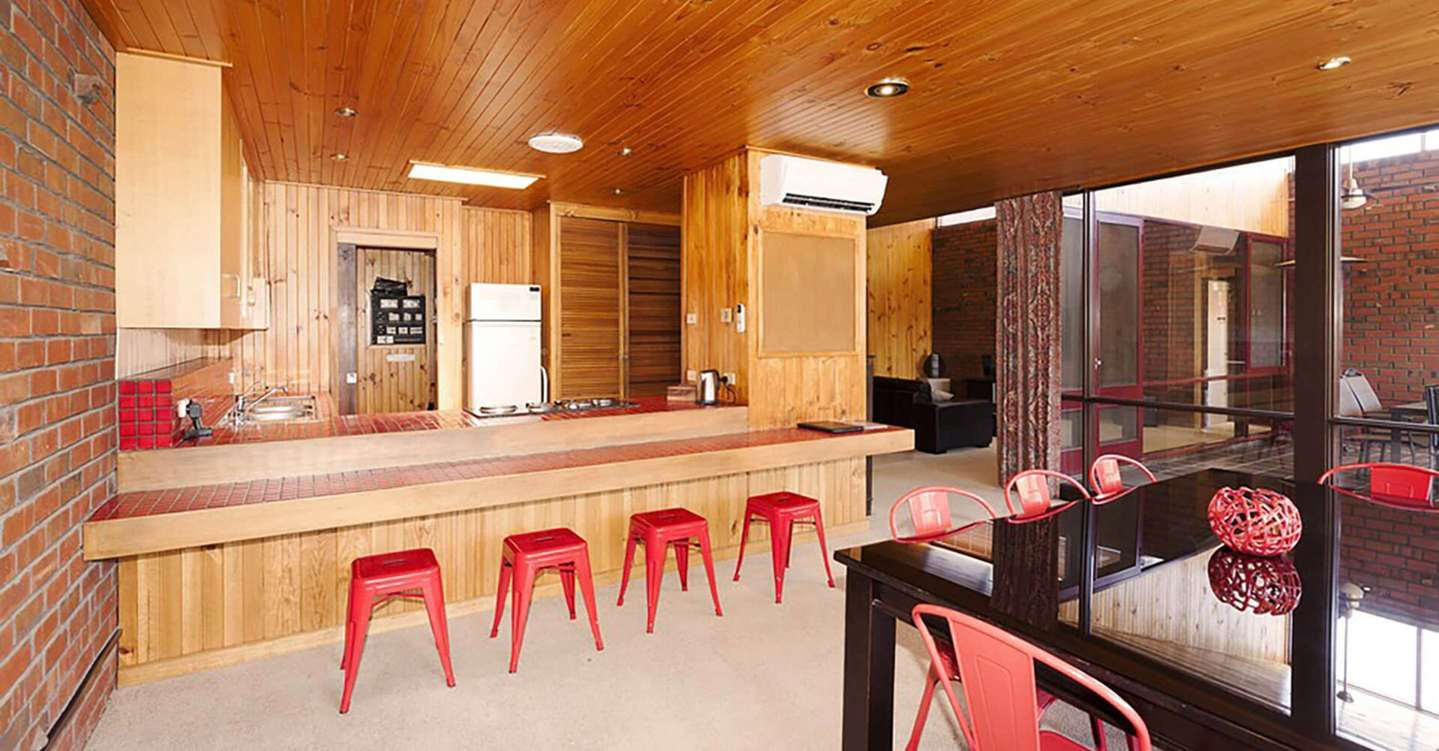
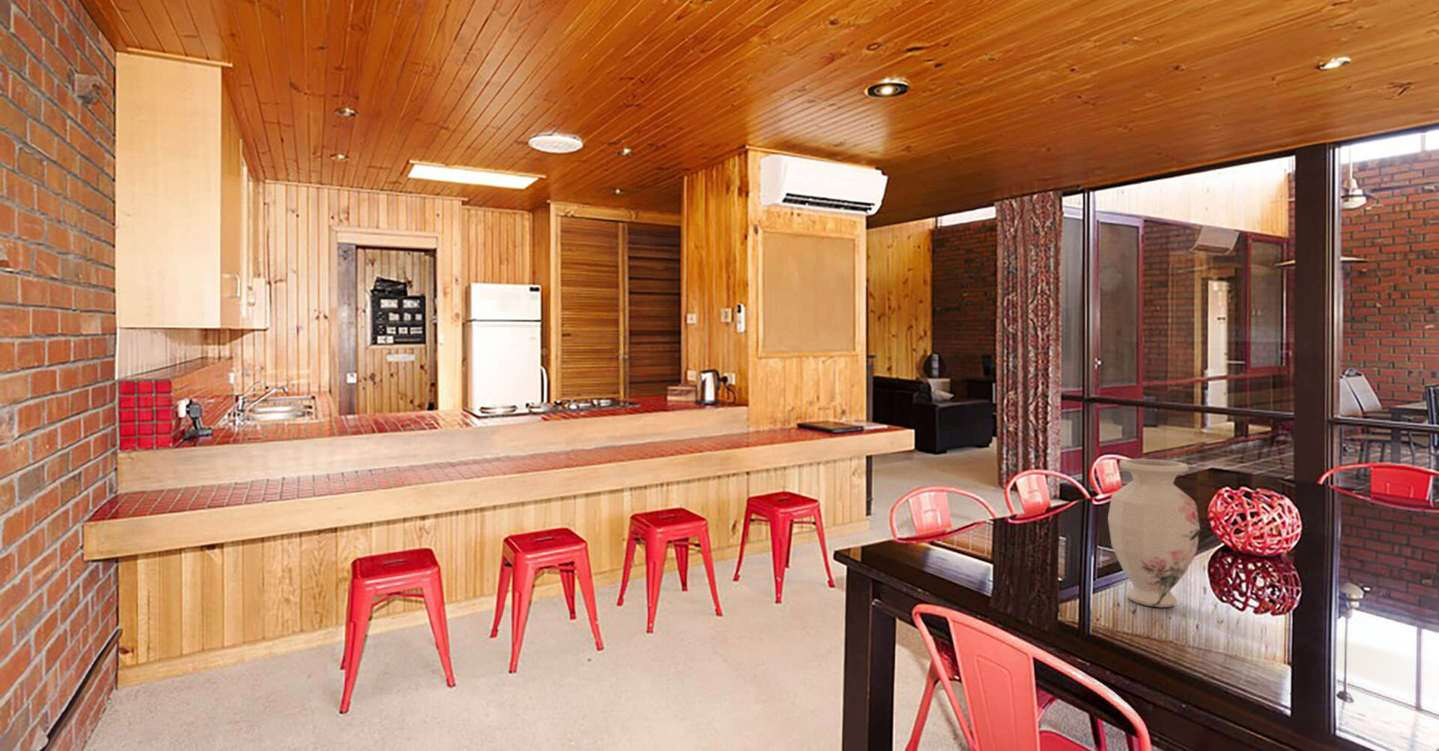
+ vase [1107,458,1201,608]
